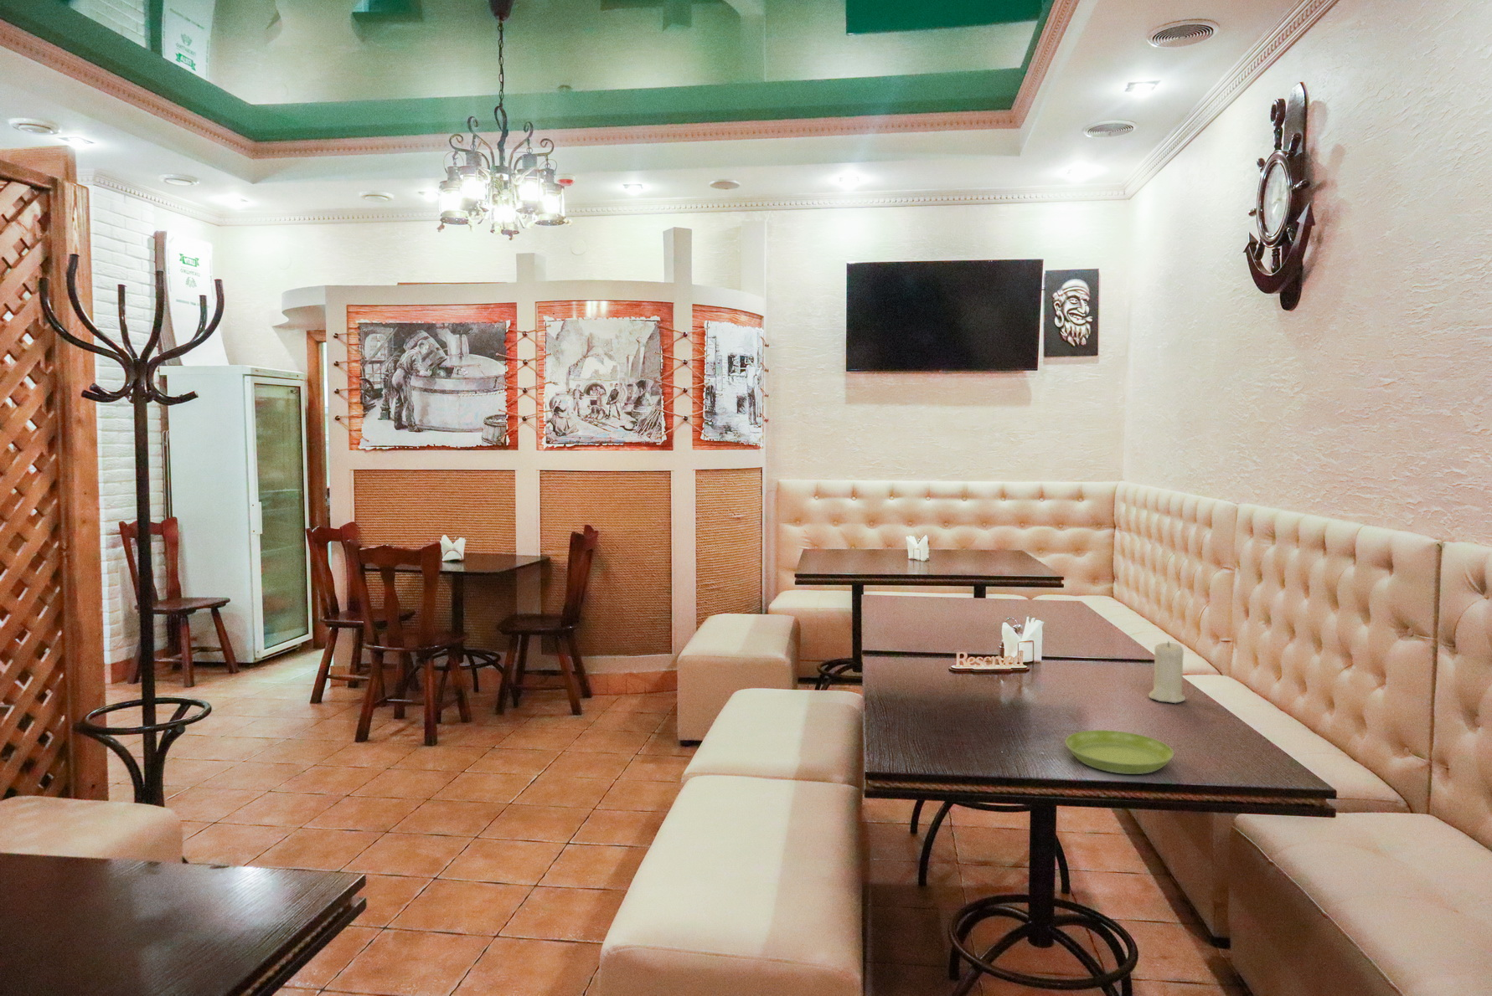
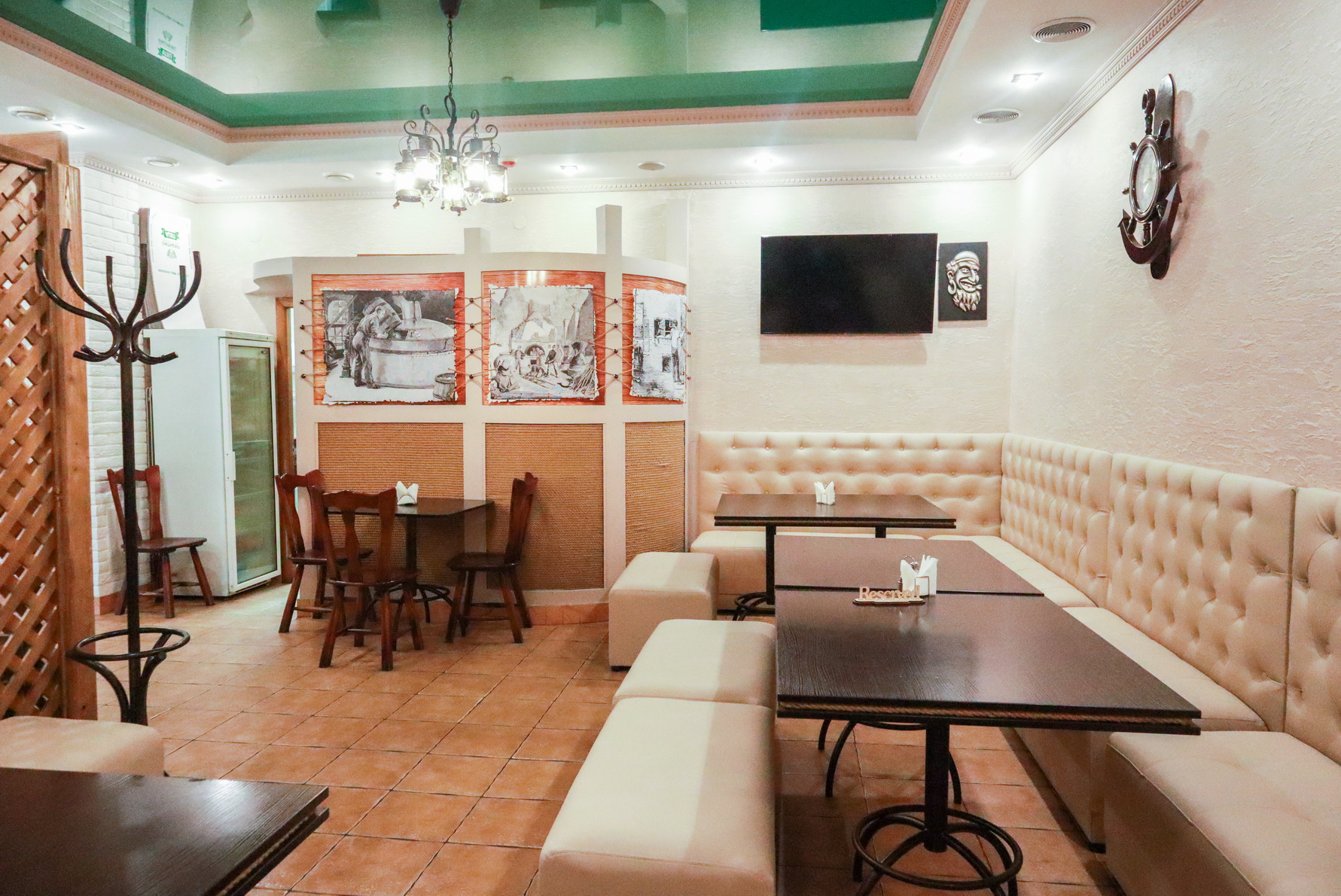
- saucer [1065,729,1175,775]
- candle [1148,640,1186,704]
